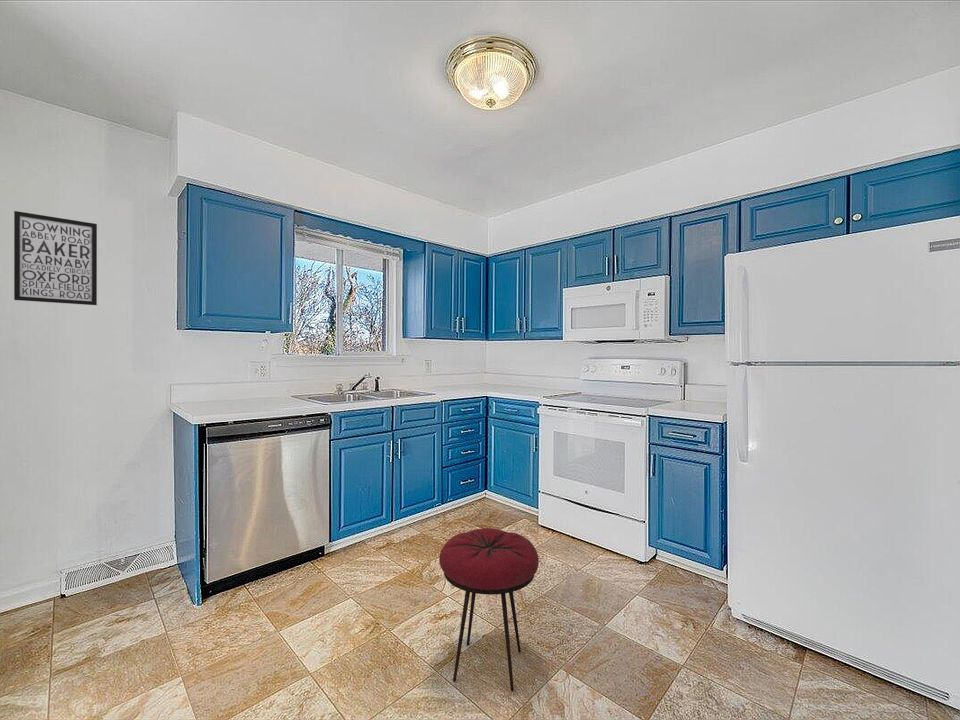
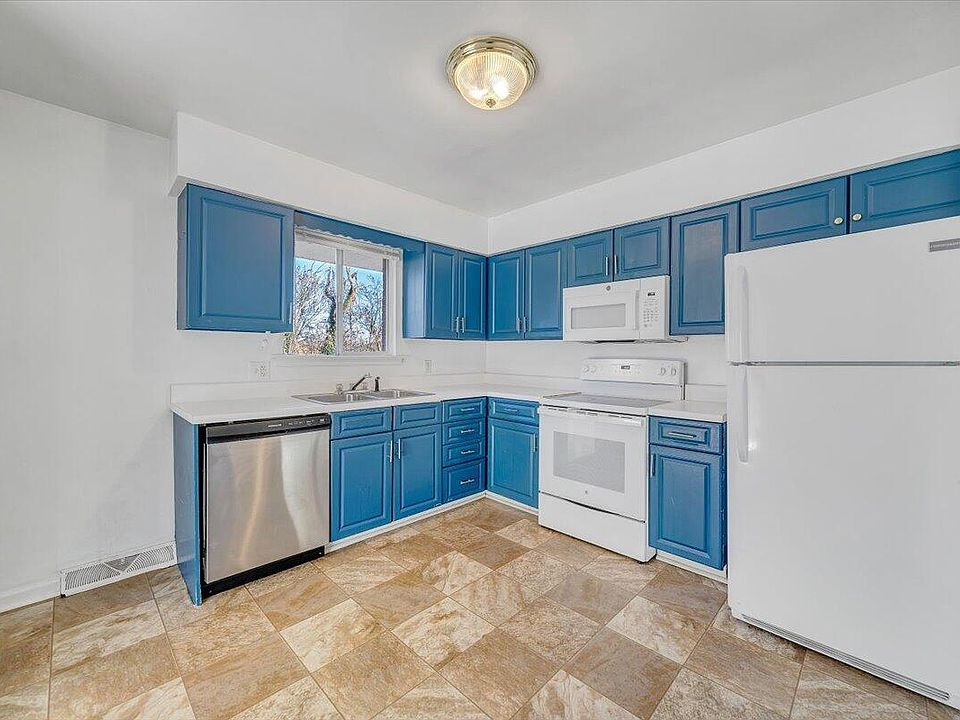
- stool [438,527,540,692]
- wall art [13,210,98,306]
